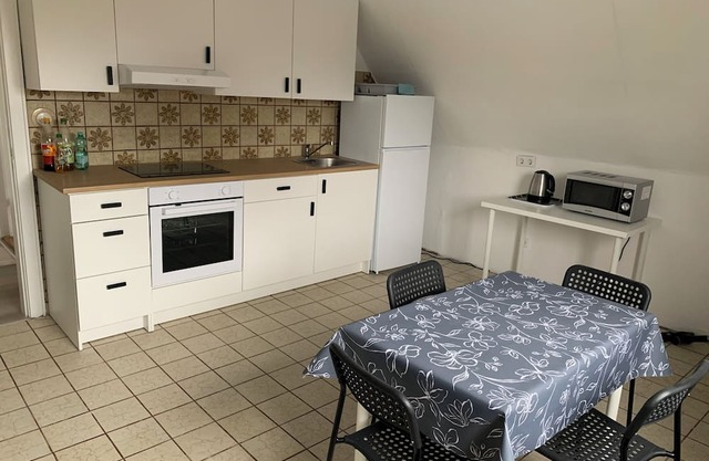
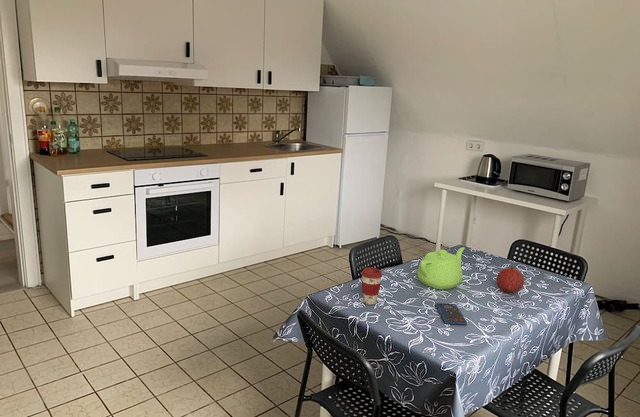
+ fruit [495,266,525,293]
+ smartphone [434,302,469,326]
+ coffee cup [360,266,383,306]
+ teapot [416,246,466,290]
